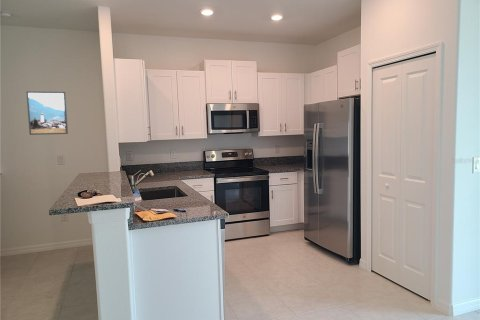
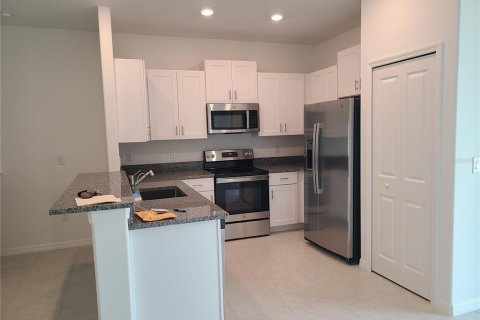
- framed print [26,90,69,136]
